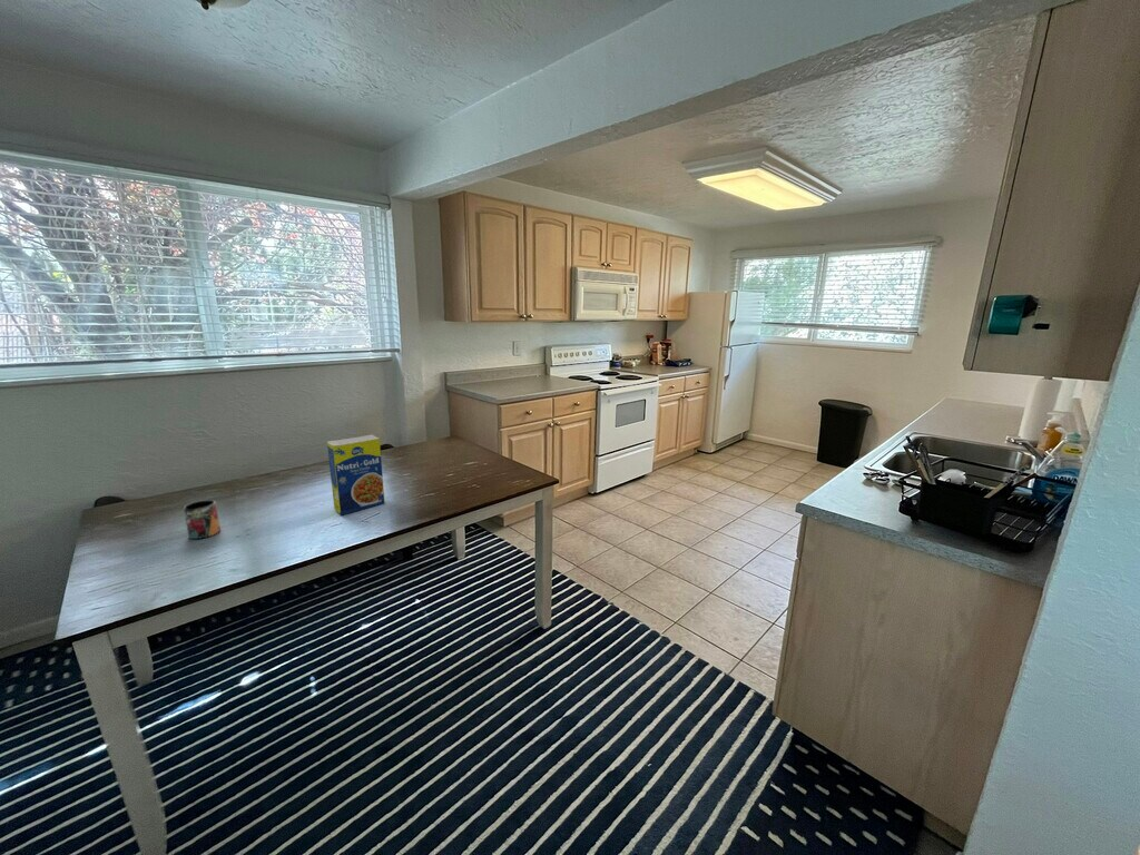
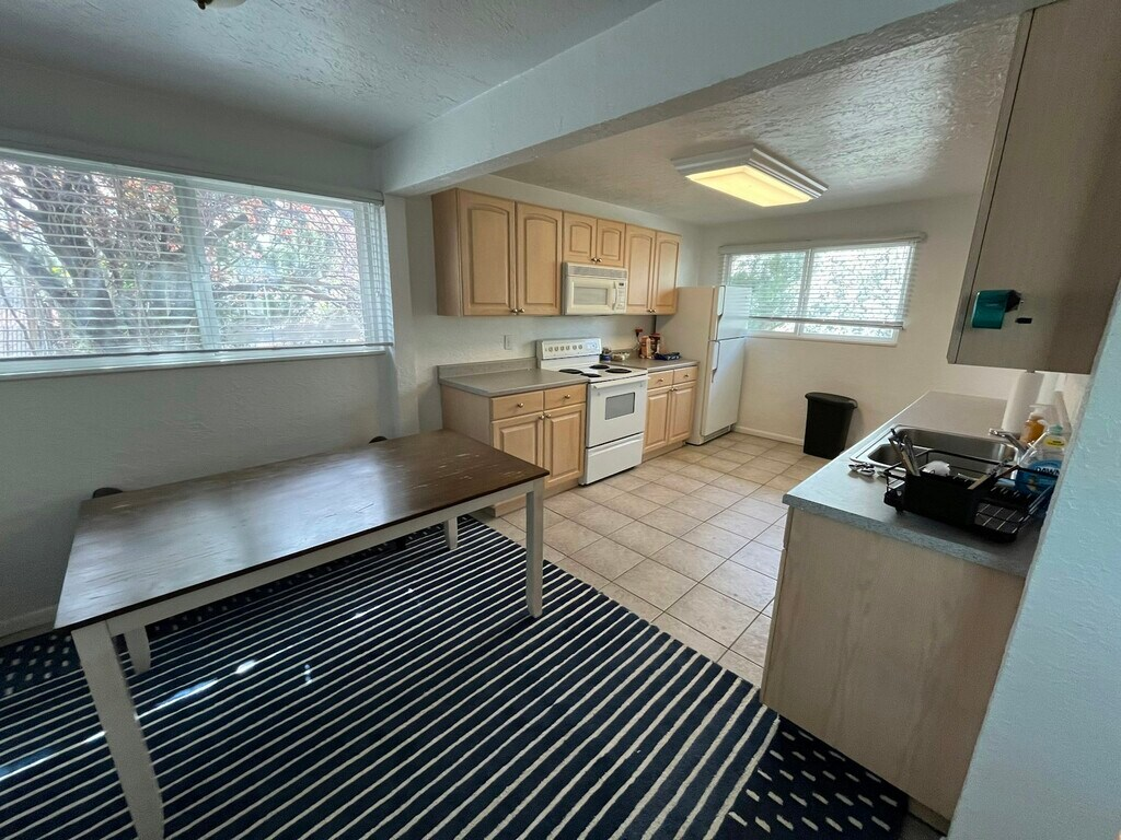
- legume [326,433,386,517]
- mug [181,499,222,540]
